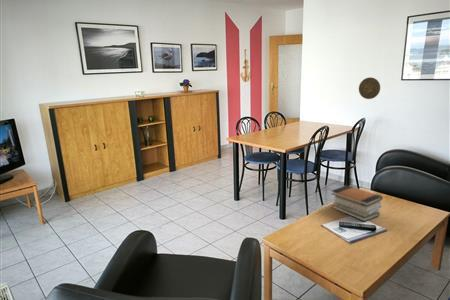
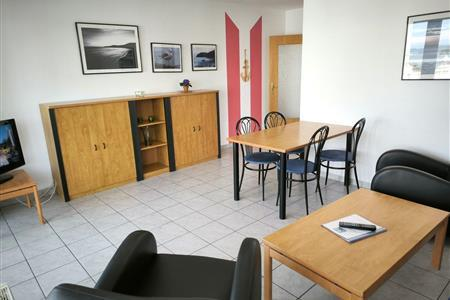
- decorative plate [358,76,381,100]
- book stack [330,184,384,222]
